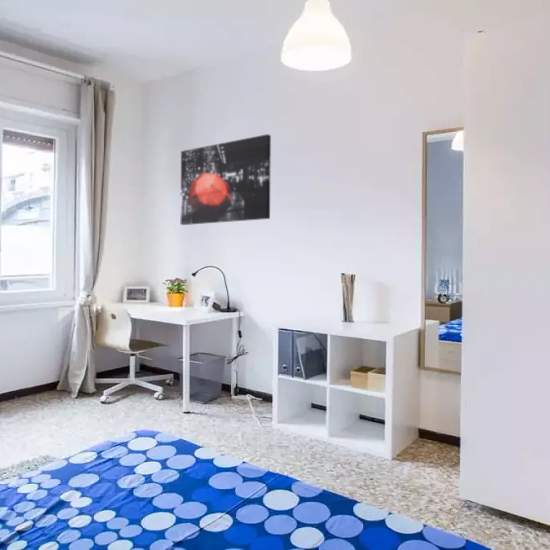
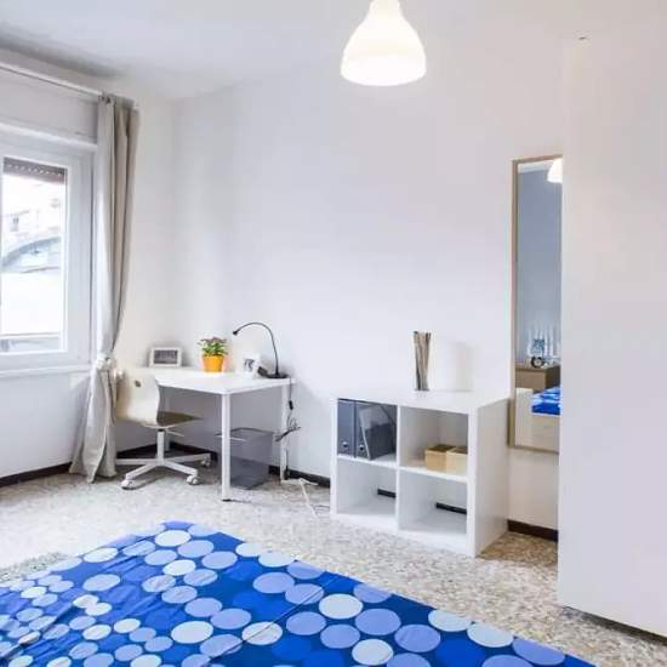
- wall art [180,133,272,226]
